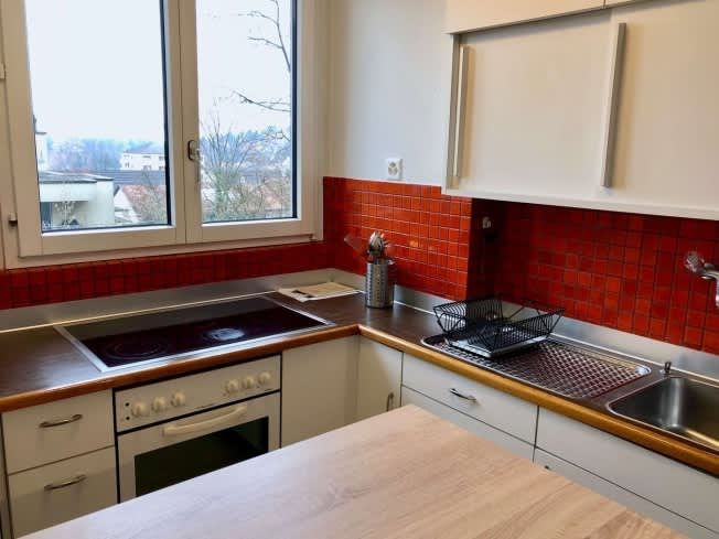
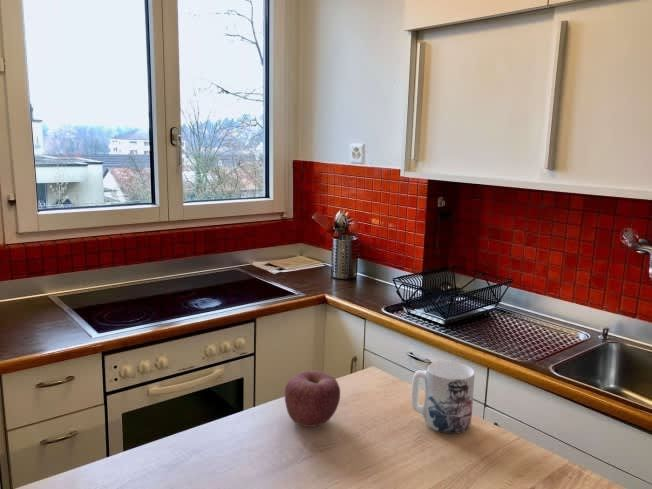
+ mug [410,360,475,435]
+ apple [284,370,341,428]
